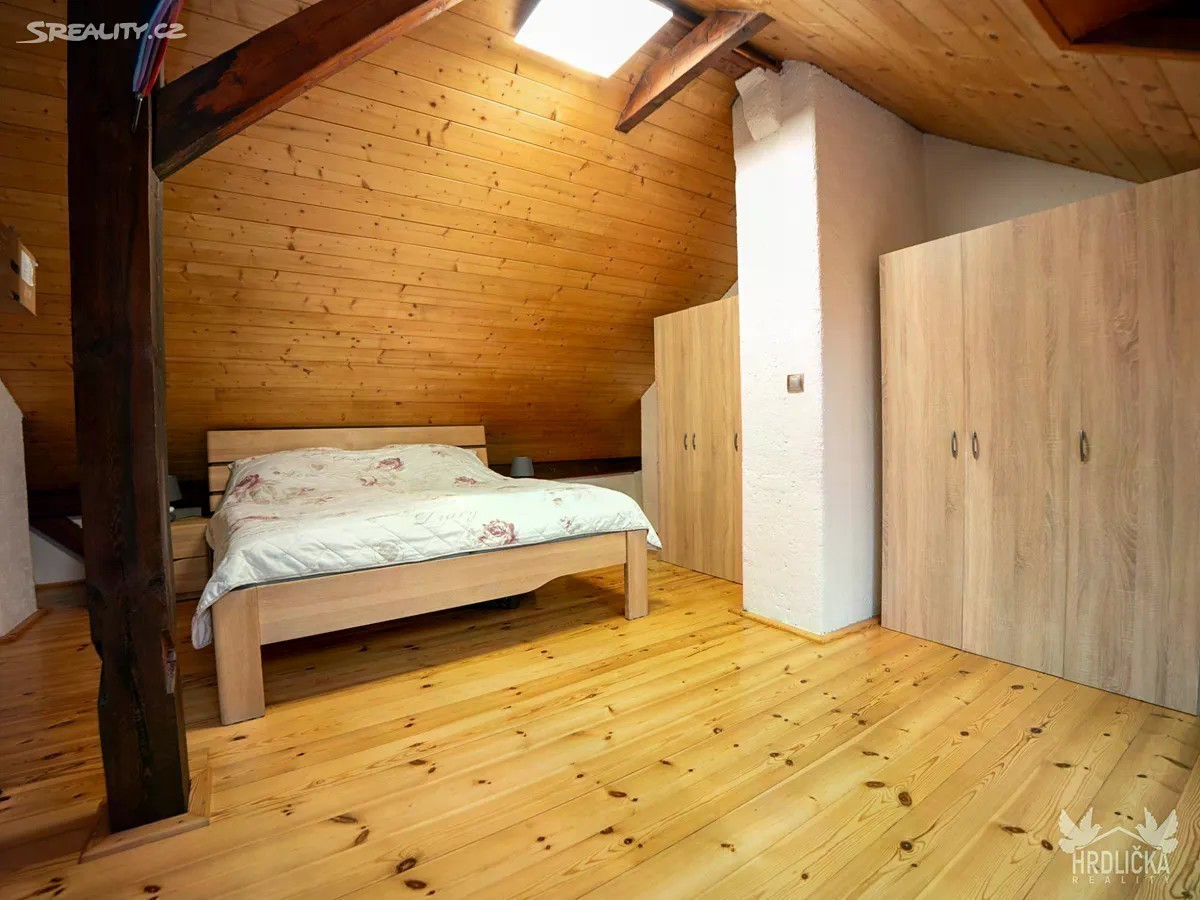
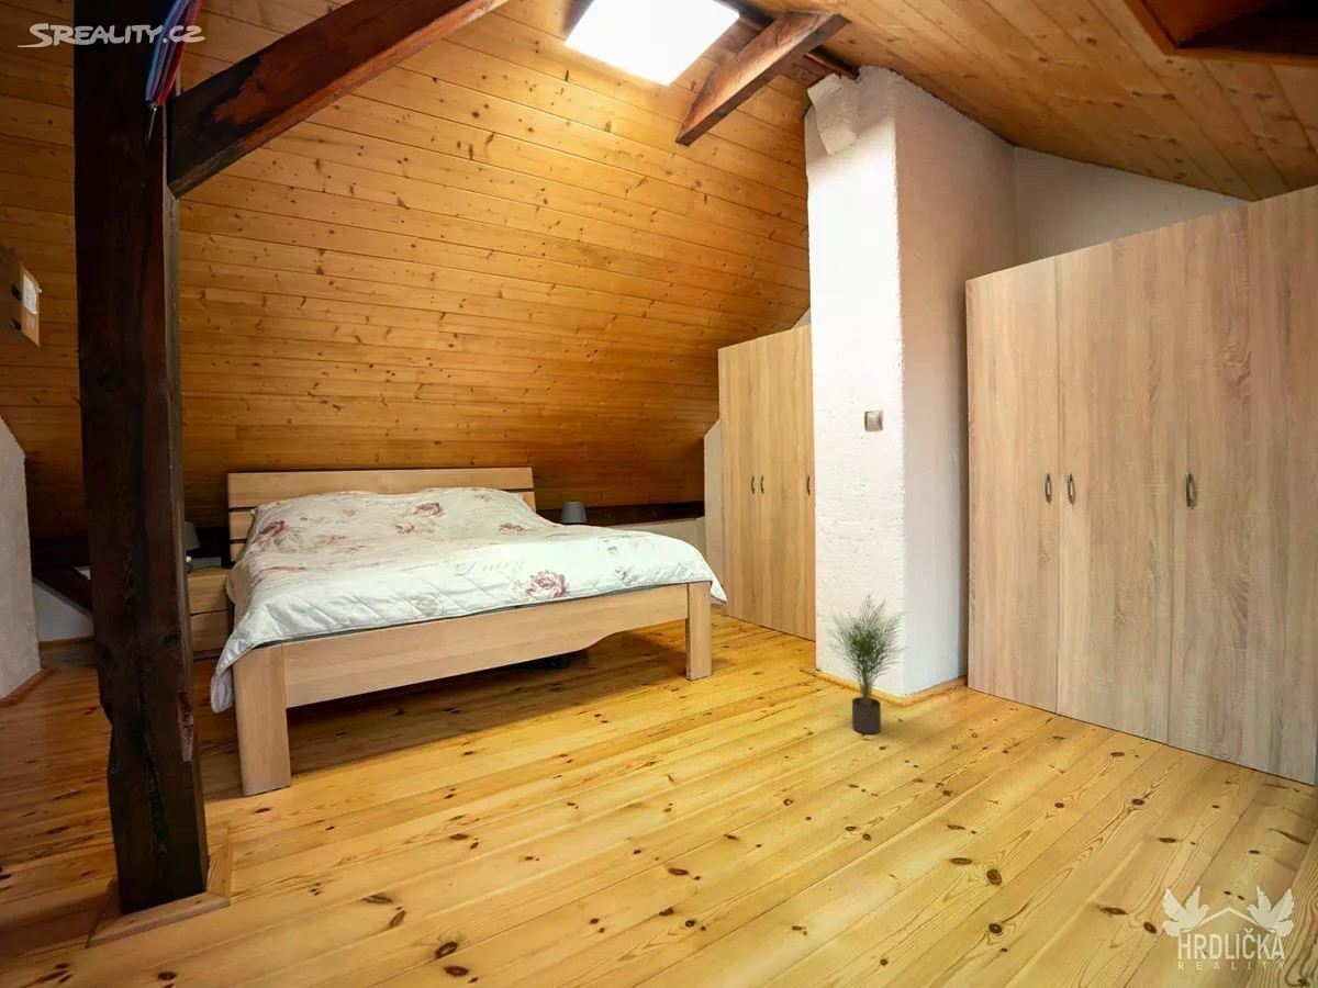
+ potted plant [824,592,912,734]
